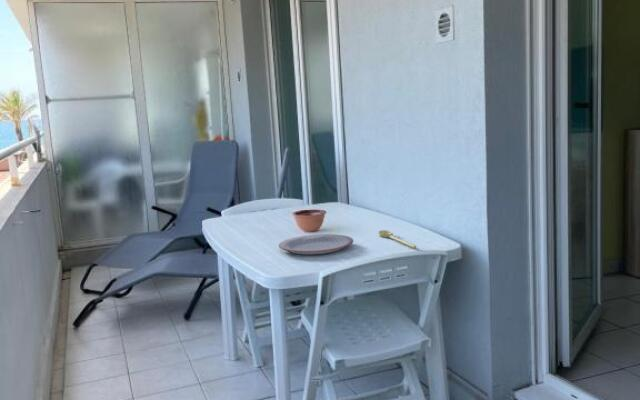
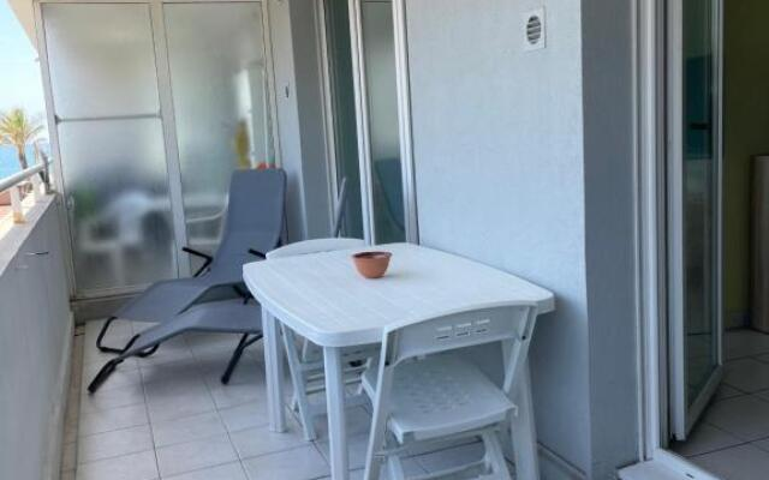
- spoon [378,229,417,250]
- plate [278,233,354,255]
